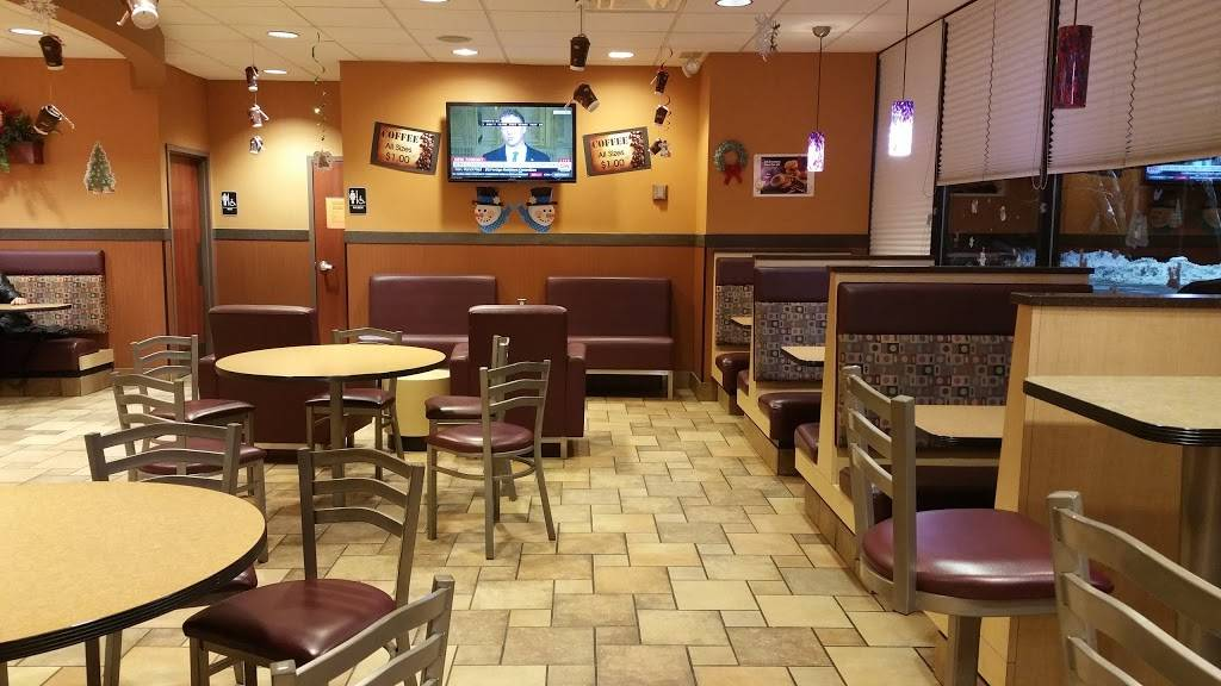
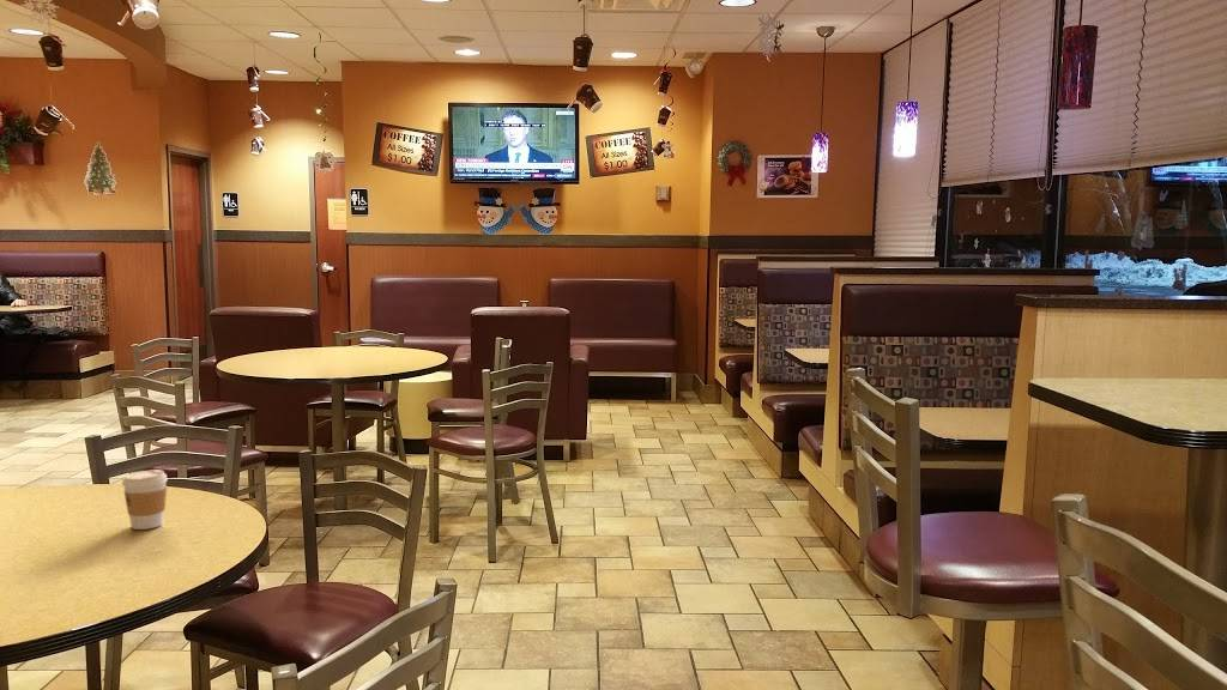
+ coffee cup [121,468,168,531]
